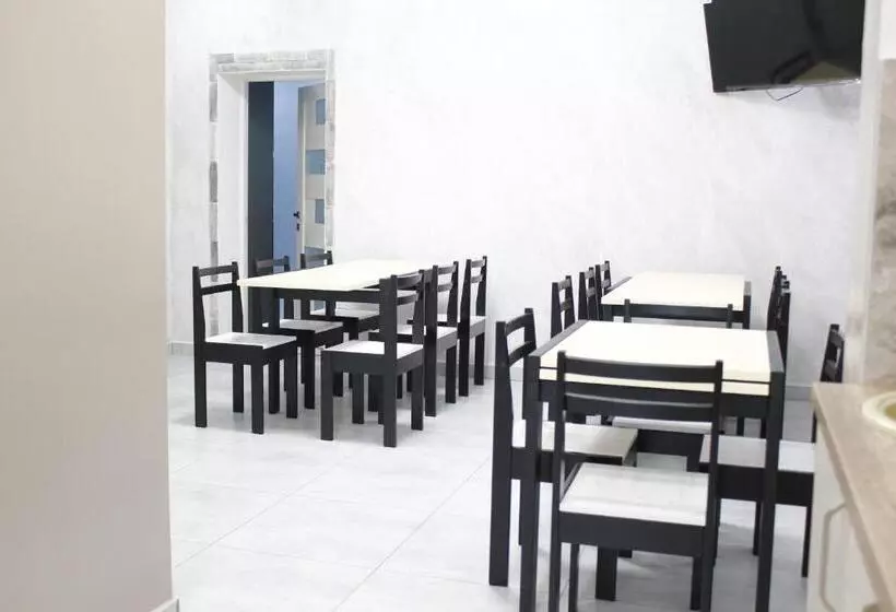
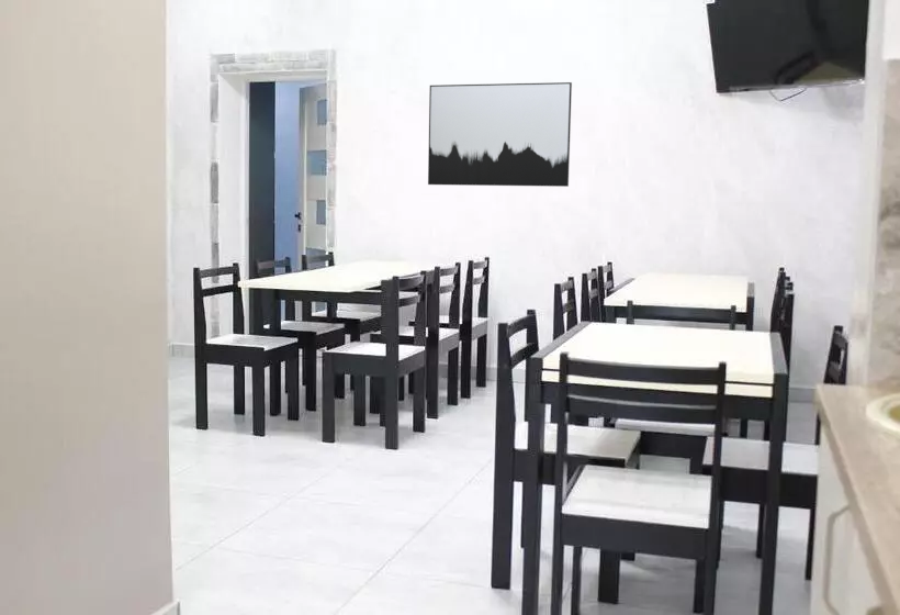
+ wall art [427,81,573,188]
